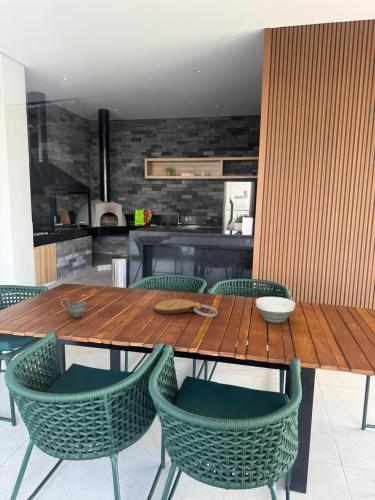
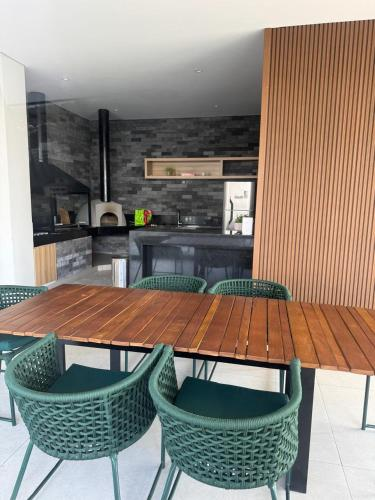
- key chain [153,298,219,318]
- cup [60,297,88,319]
- bowl [255,296,296,324]
